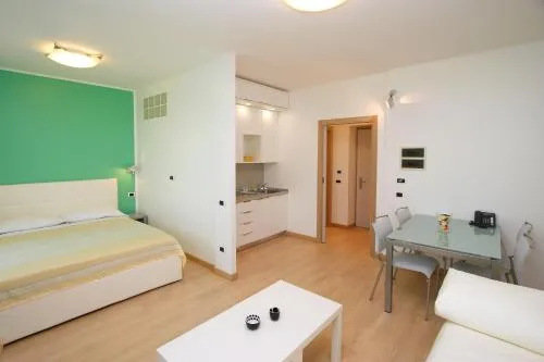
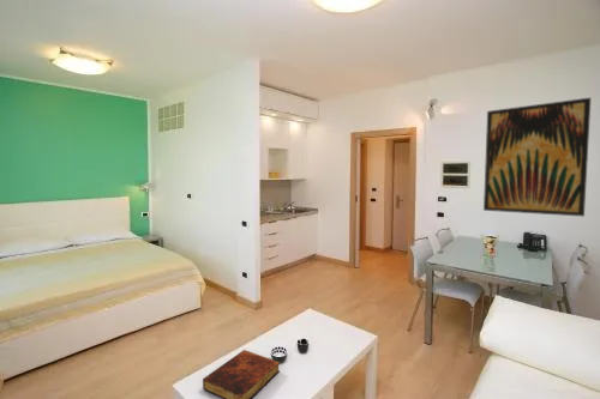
+ book [202,349,281,399]
+ wall art [482,97,592,218]
